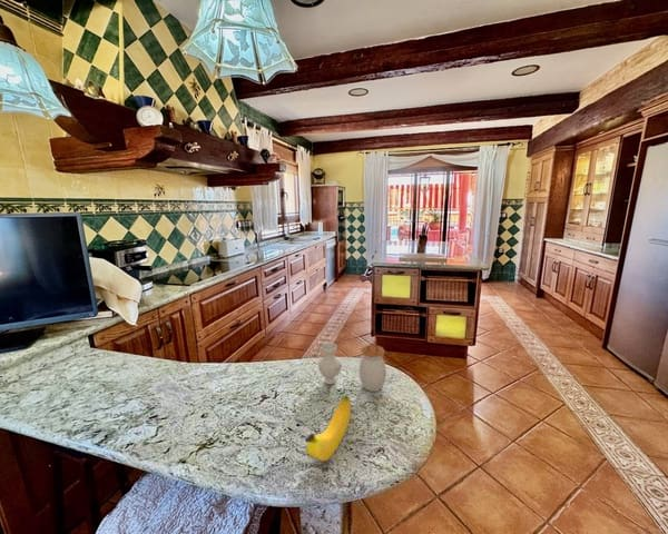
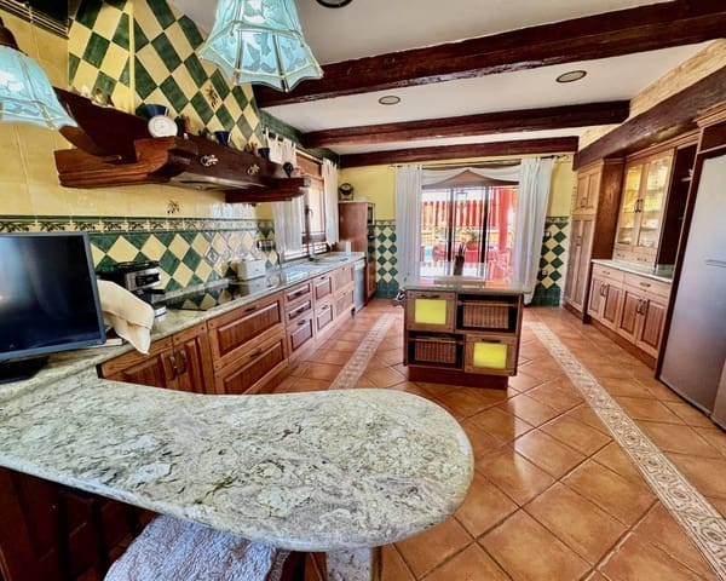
- banana [304,395,352,462]
- jar [317,342,387,393]
